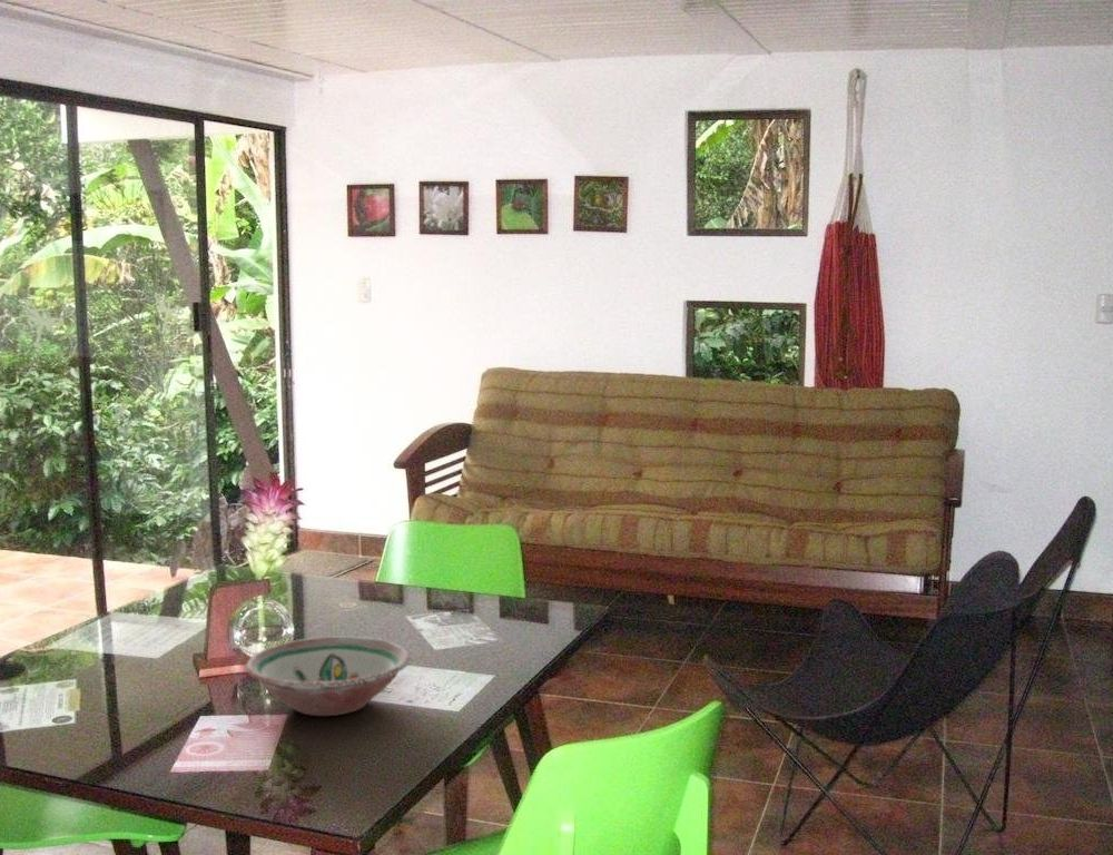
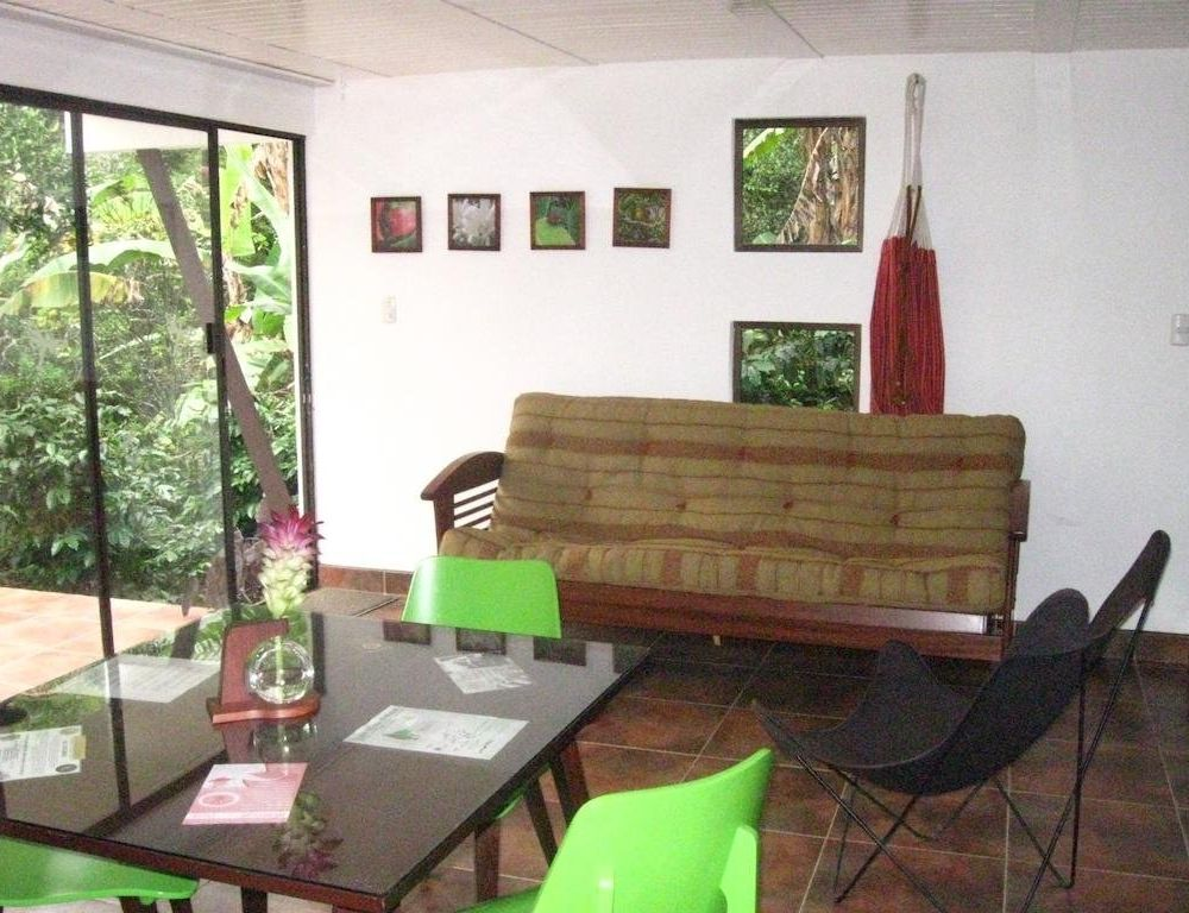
- bowl [245,636,412,717]
